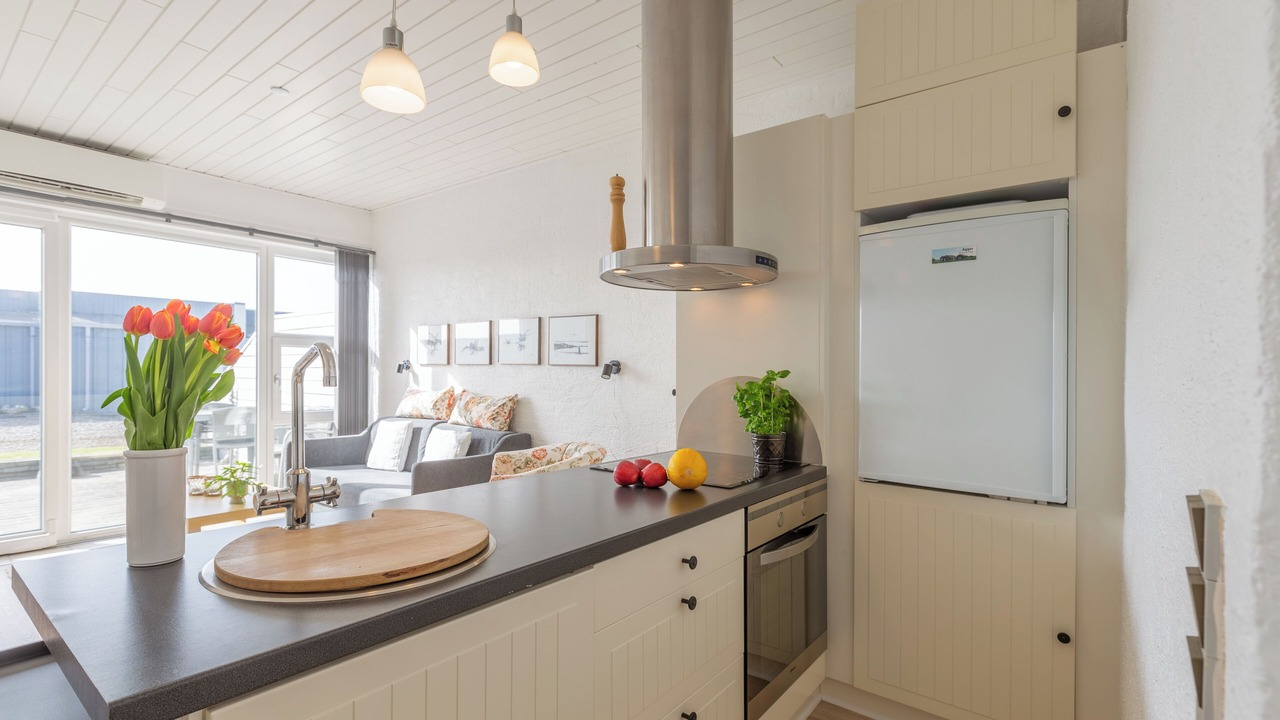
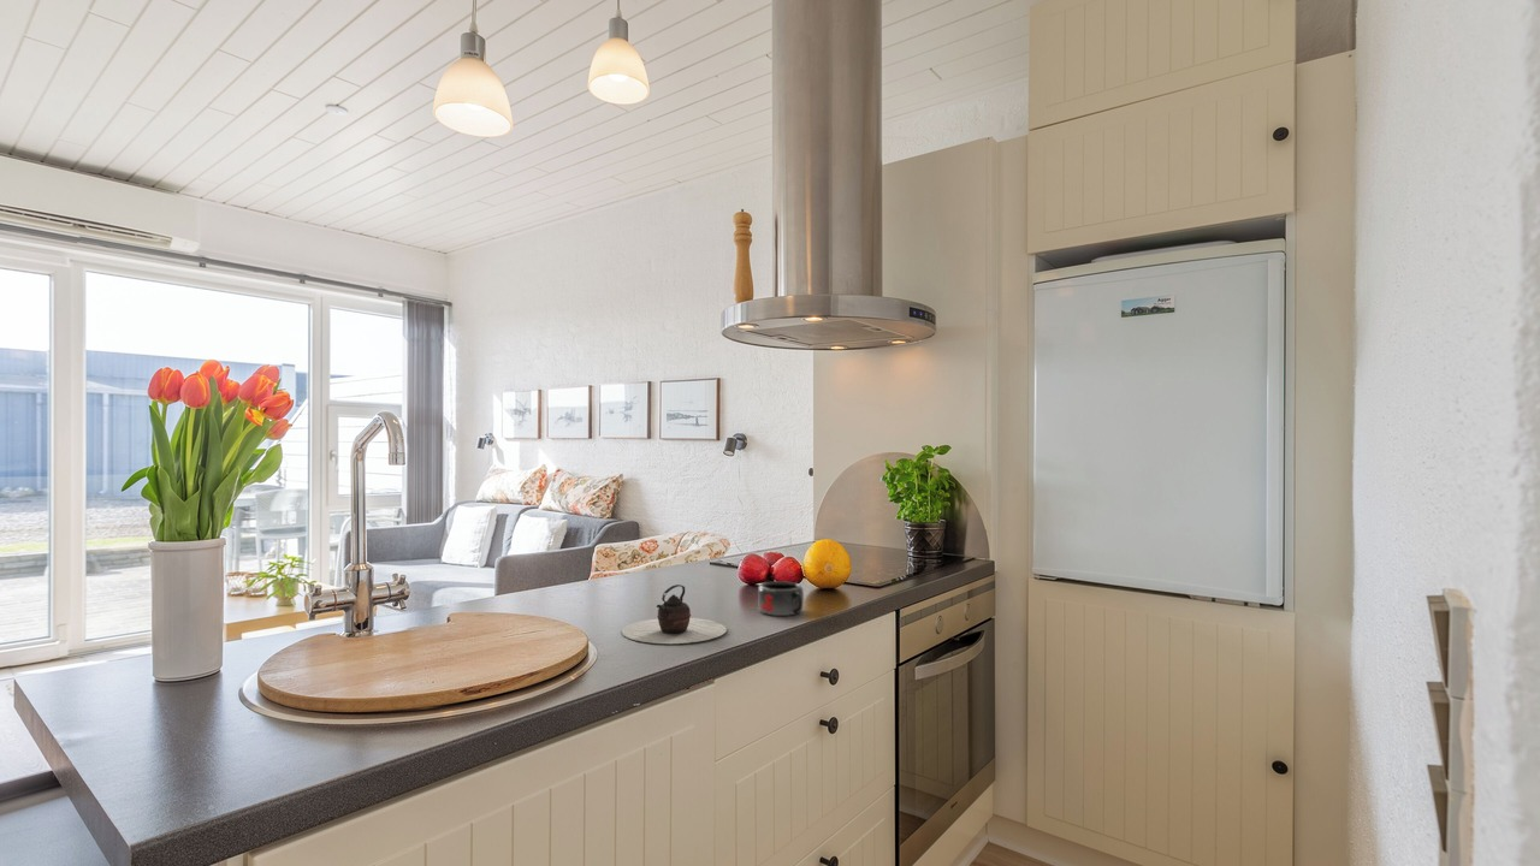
+ teapot [621,583,728,645]
+ mug [757,580,805,617]
